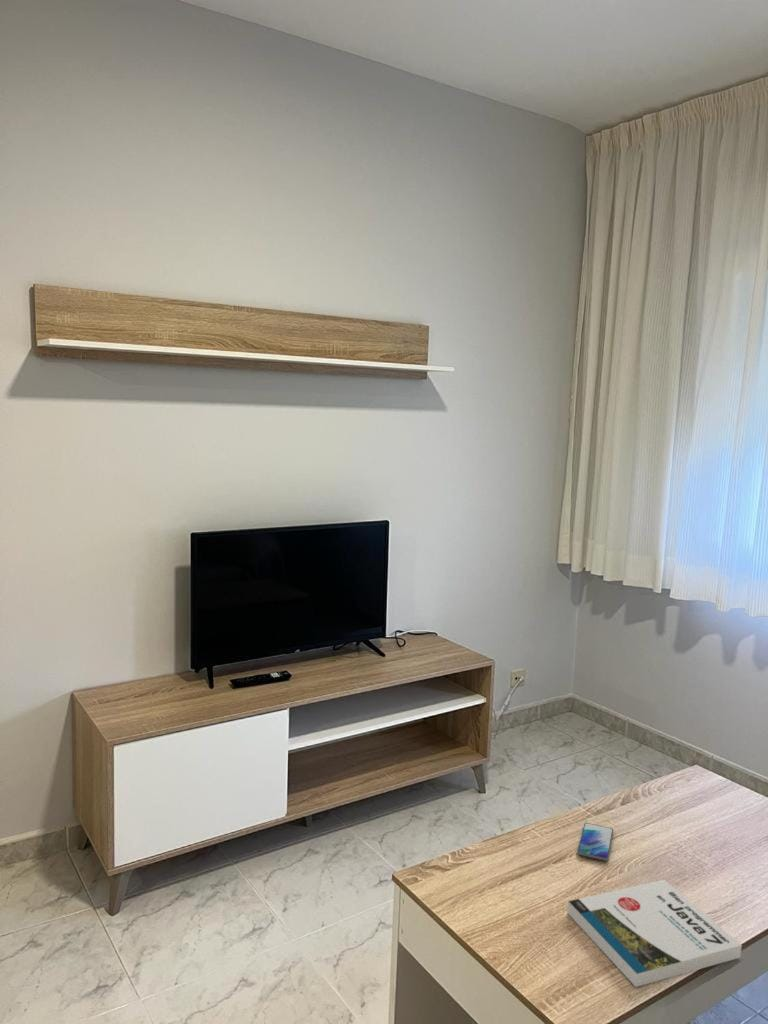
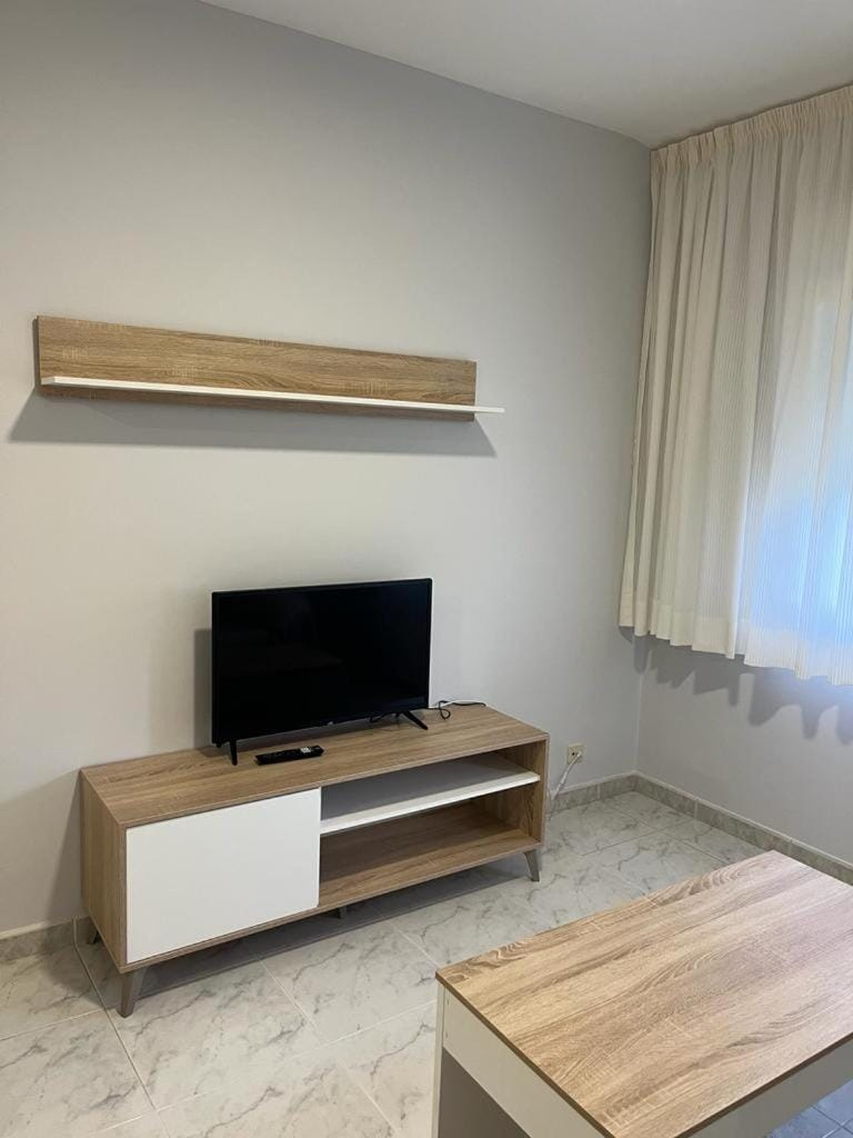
- smartphone [576,822,614,862]
- book [566,879,743,988]
